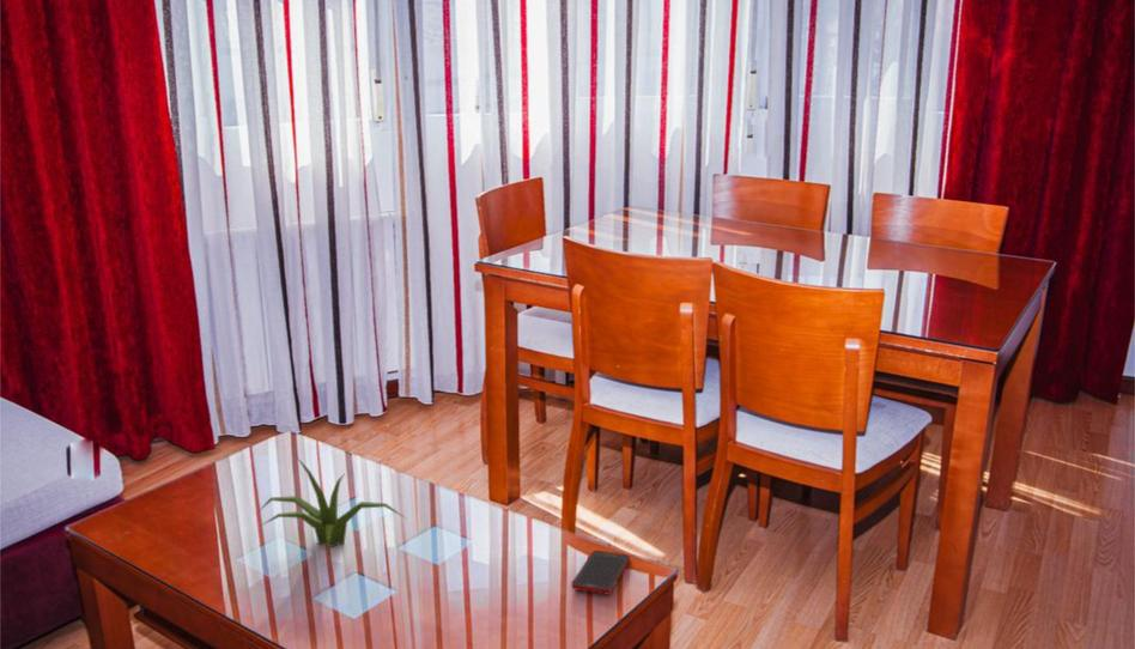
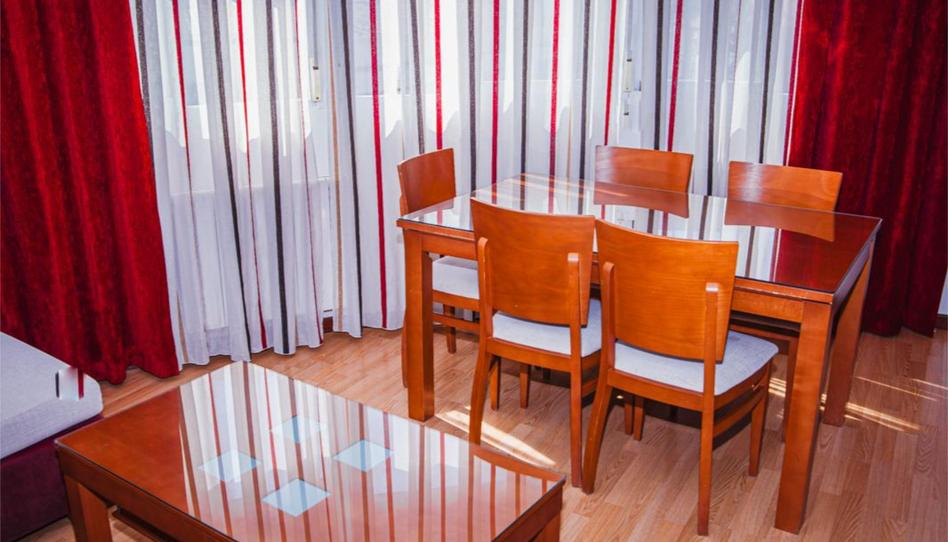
- cell phone [570,550,631,595]
- plant [254,453,407,563]
